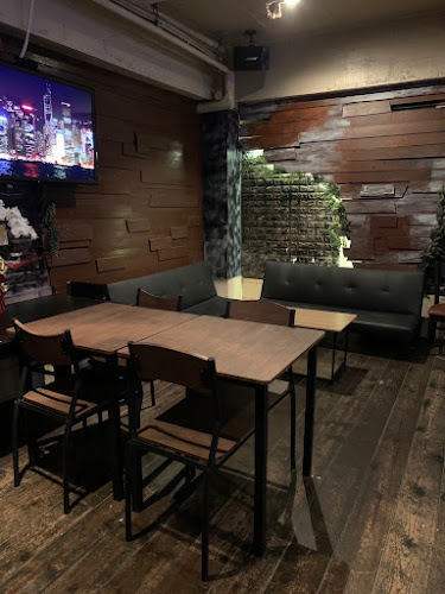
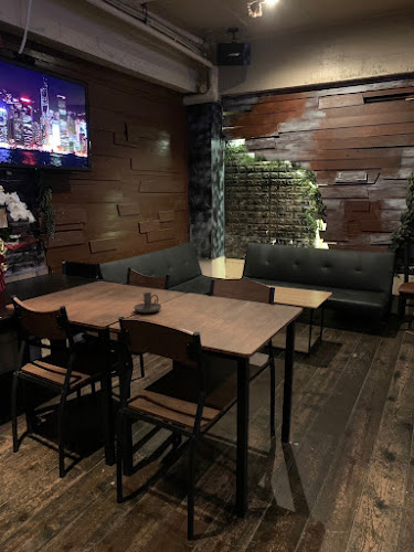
+ candle holder [132,291,162,314]
